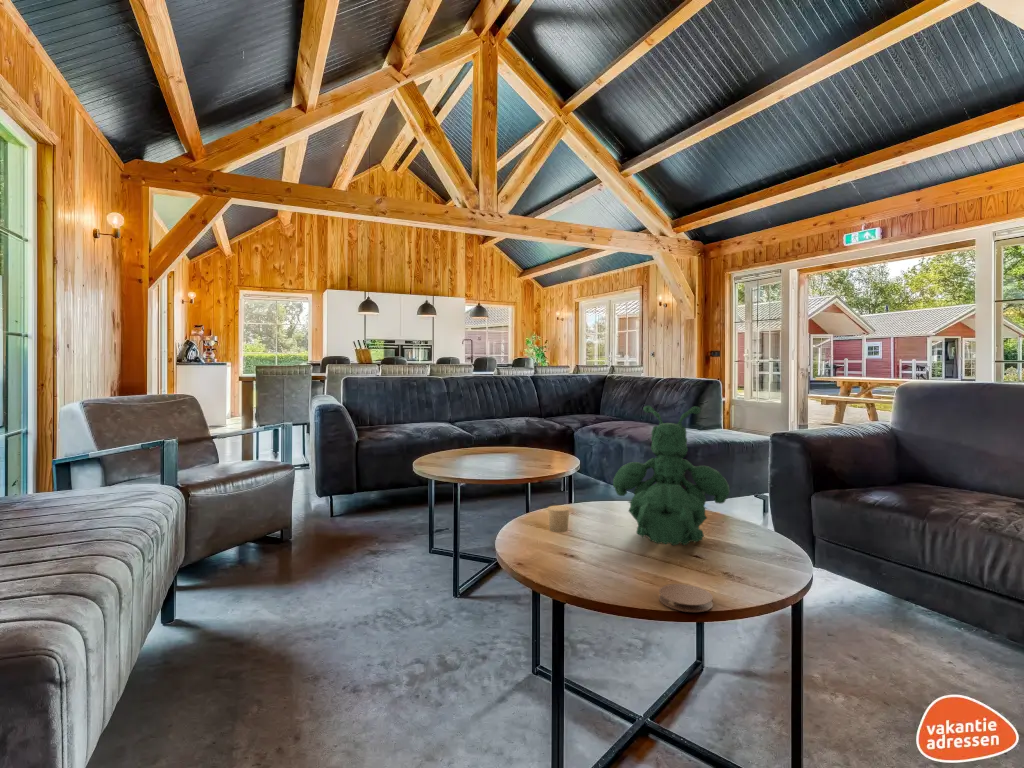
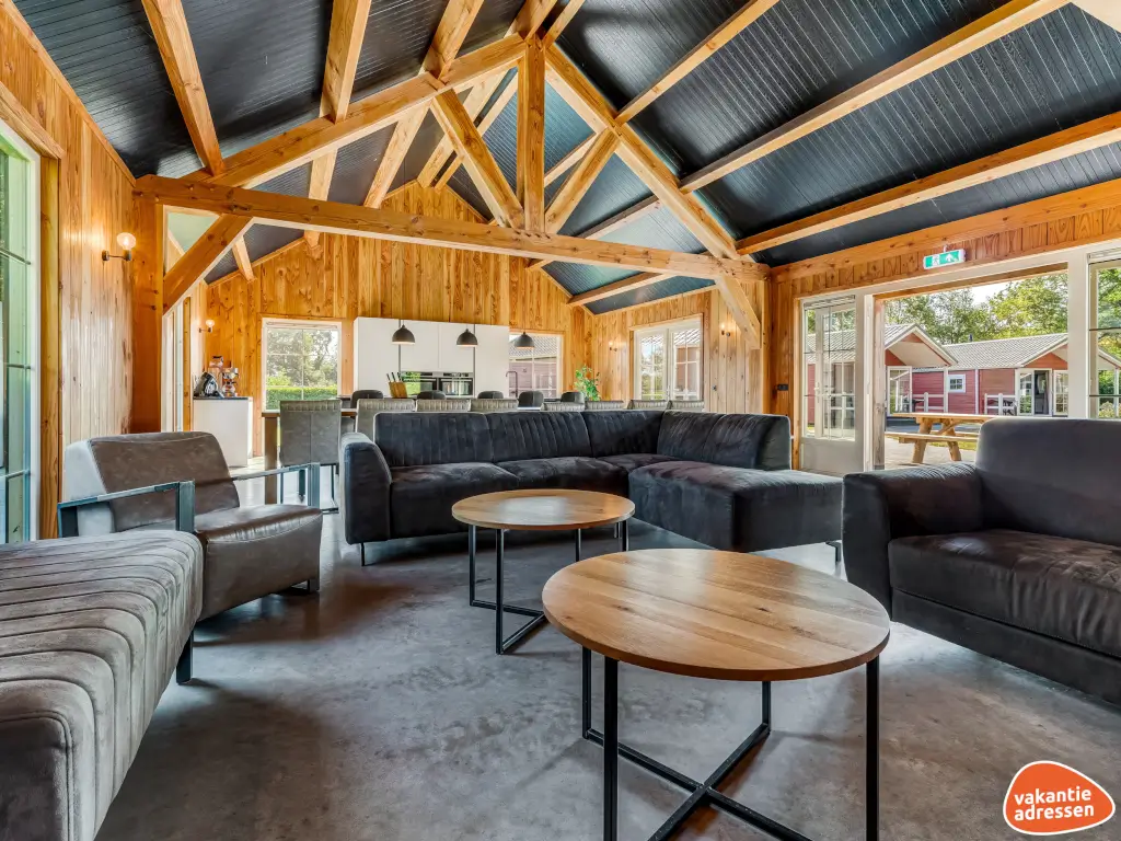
- coaster [658,583,714,613]
- plant [612,405,730,546]
- candle [547,505,570,534]
